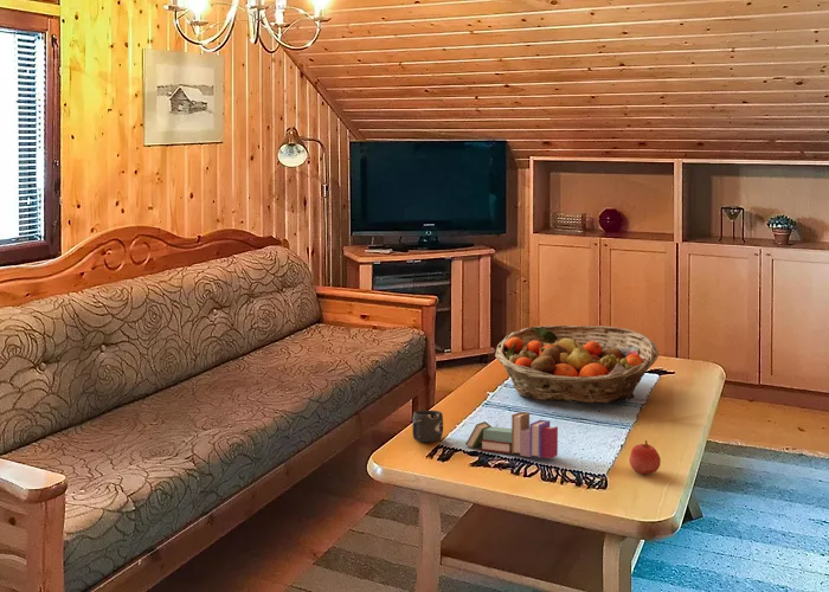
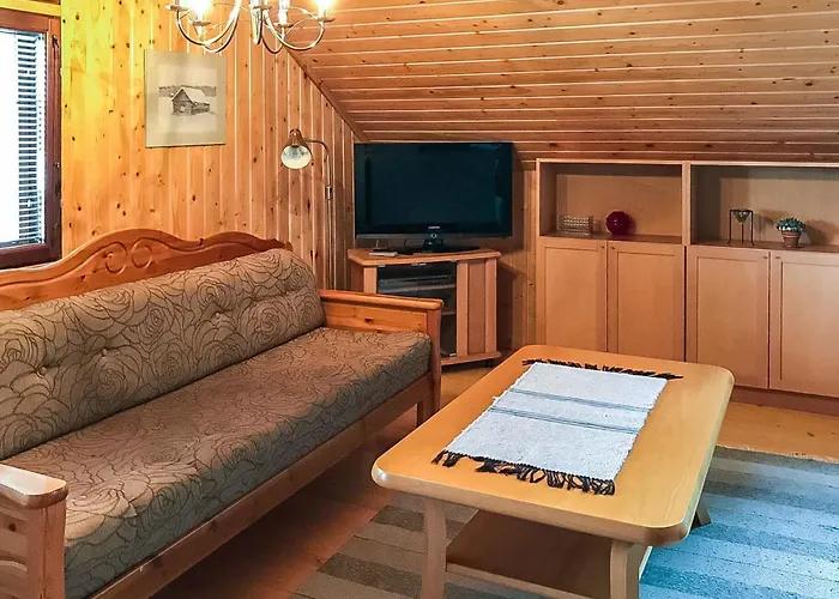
- book [464,411,559,459]
- fruit basket [494,324,660,405]
- mug [411,410,444,443]
- apple [629,439,662,475]
